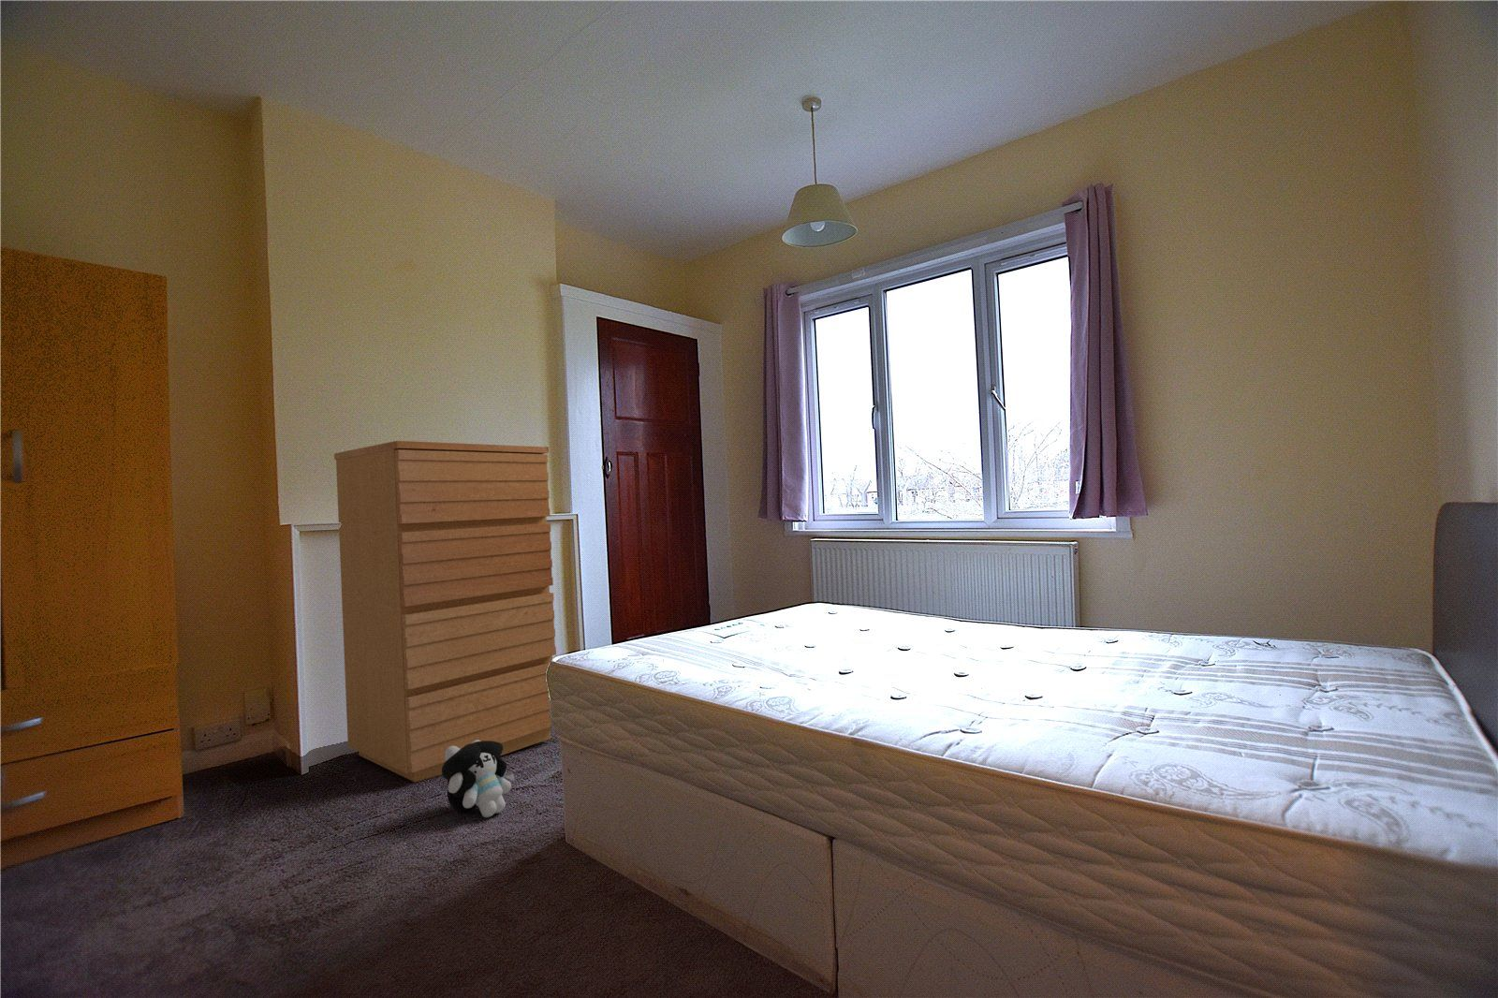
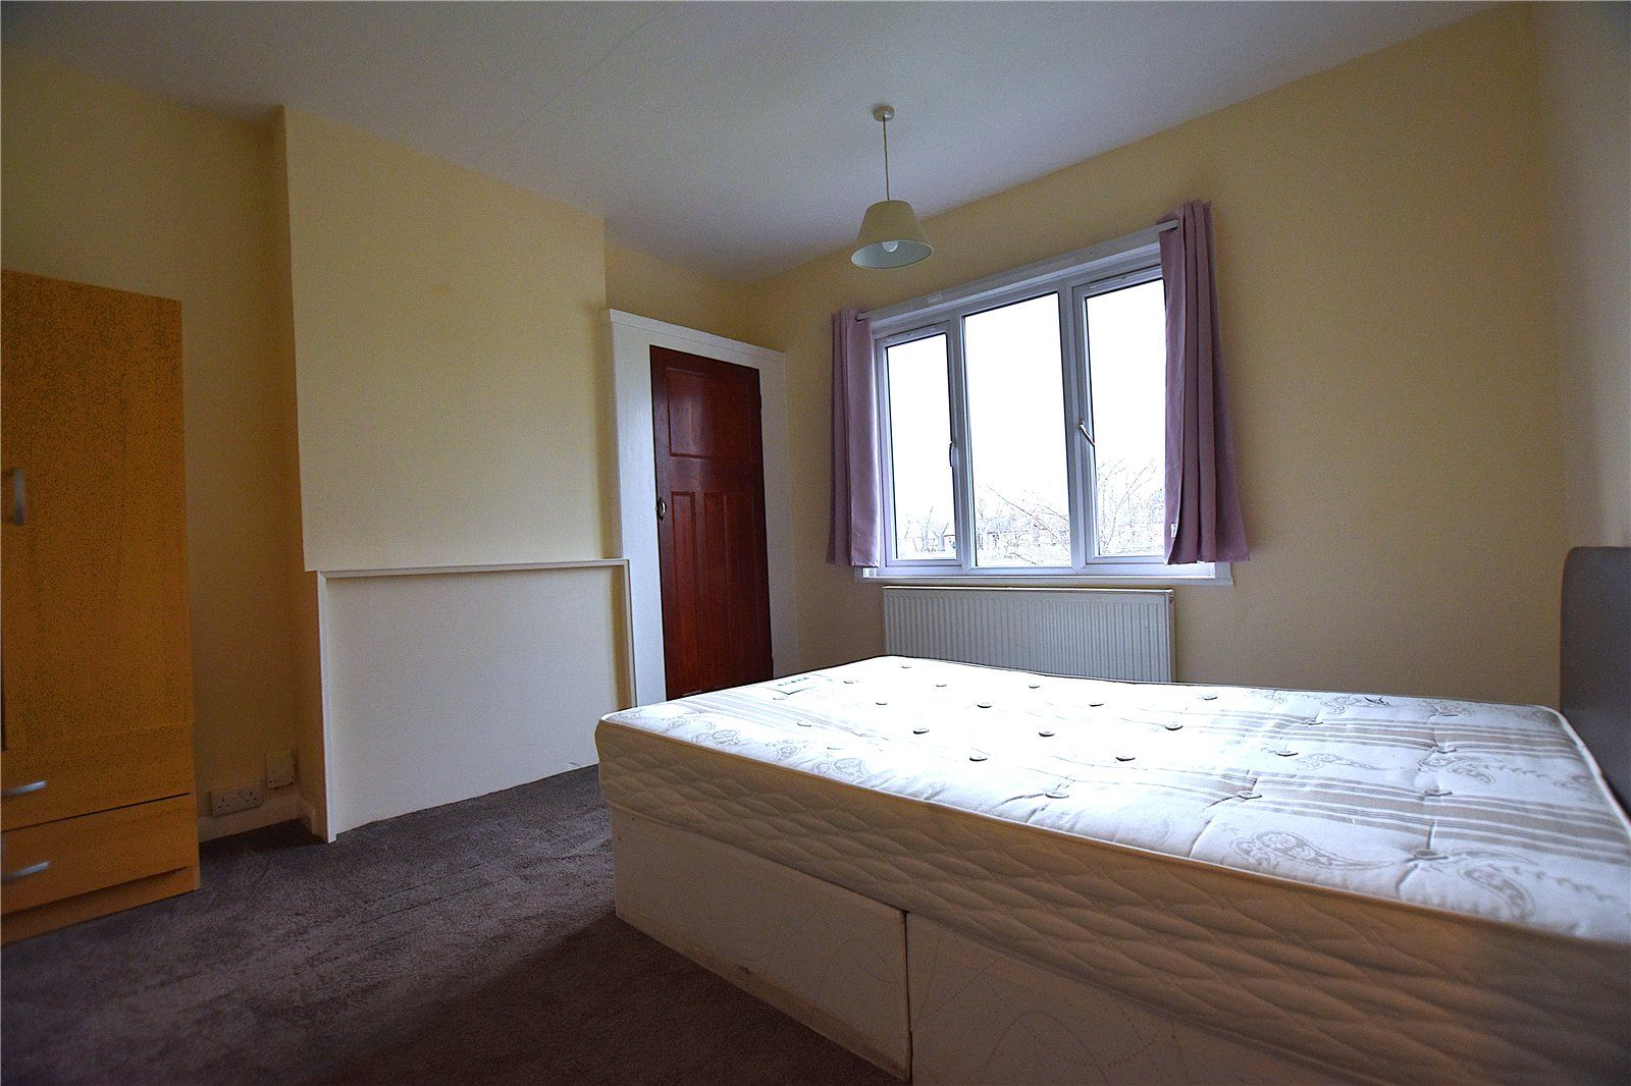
- plush toy [441,740,515,819]
- dresser [333,440,557,784]
